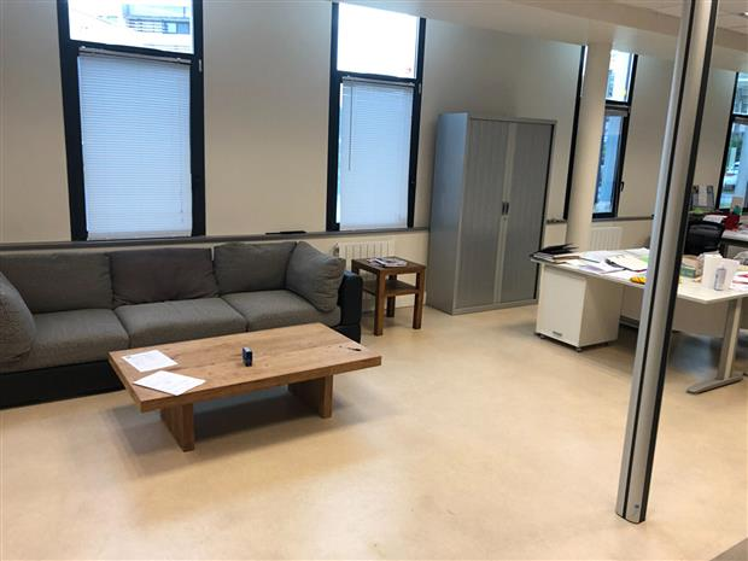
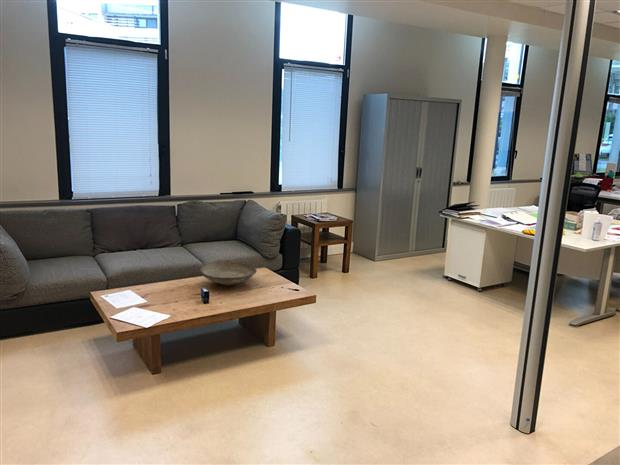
+ decorative bowl [199,261,258,287]
